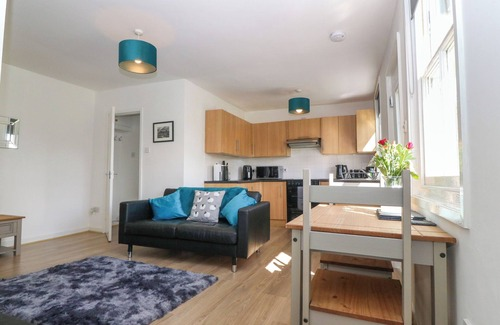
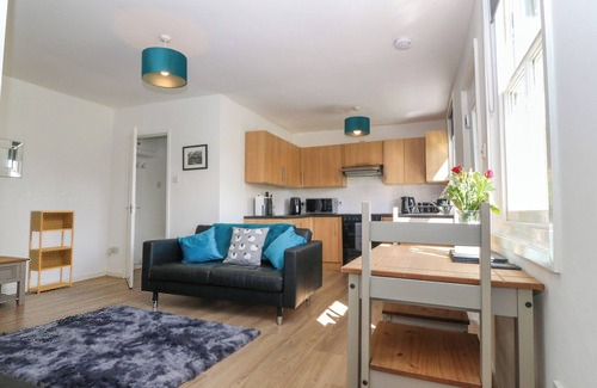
+ shelving unit [26,209,75,295]
